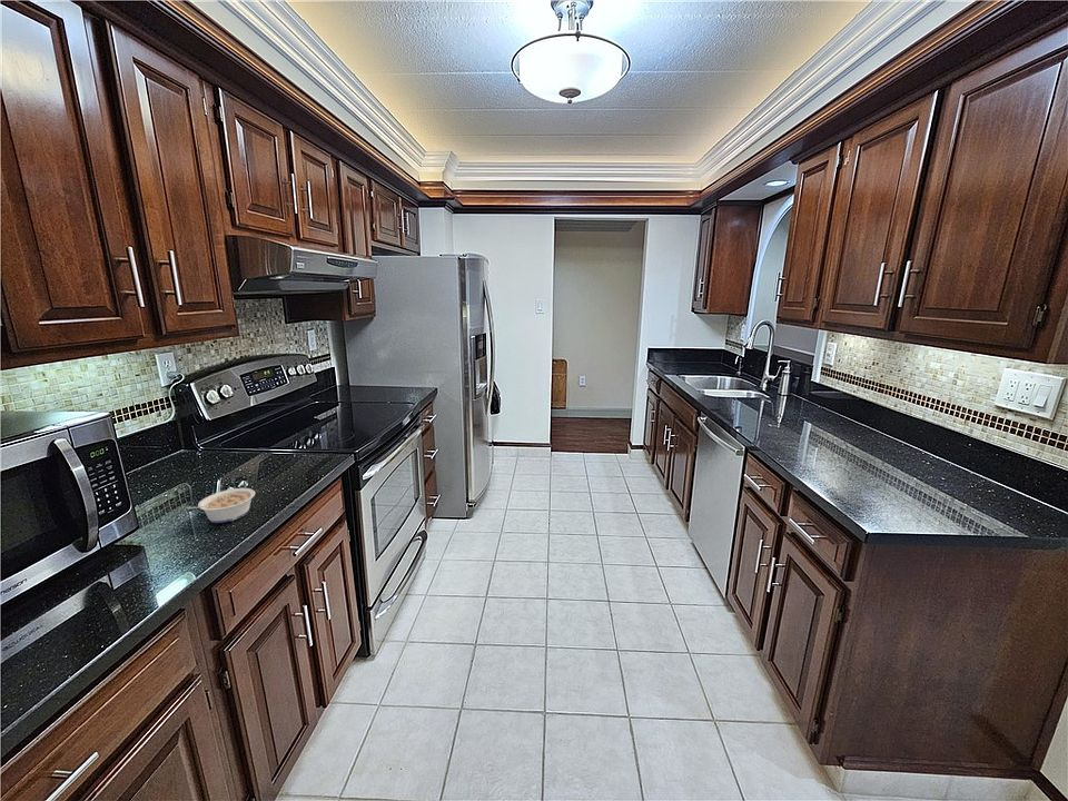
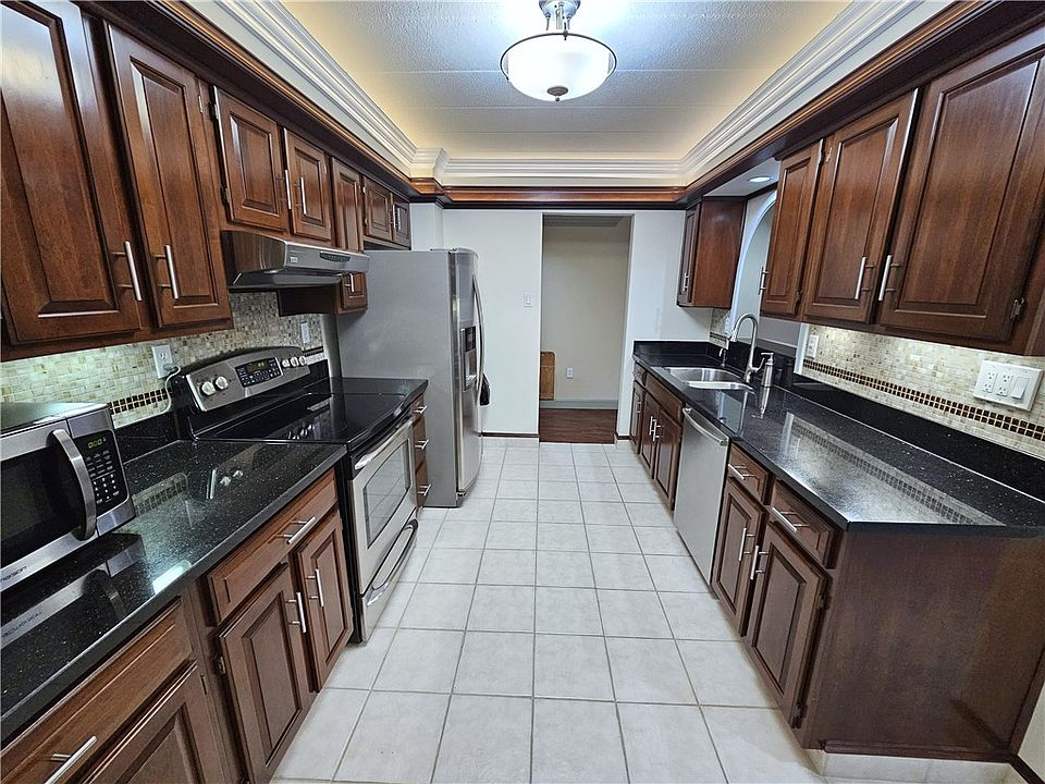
- legume [185,487,256,524]
